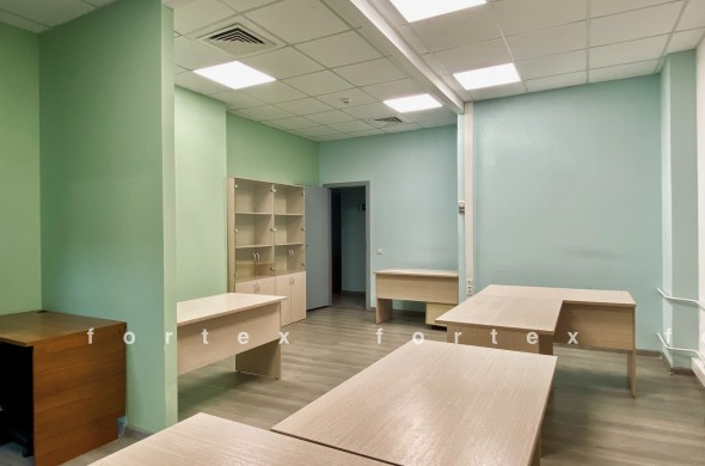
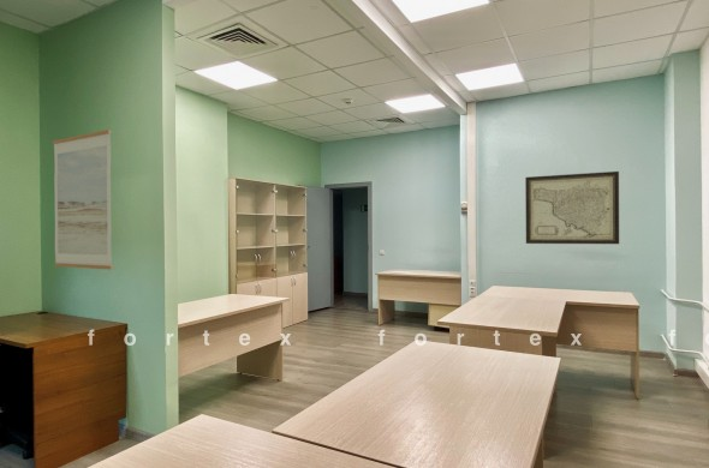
+ wall art [52,128,114,271]
+ wall art [524,170,620,245]
